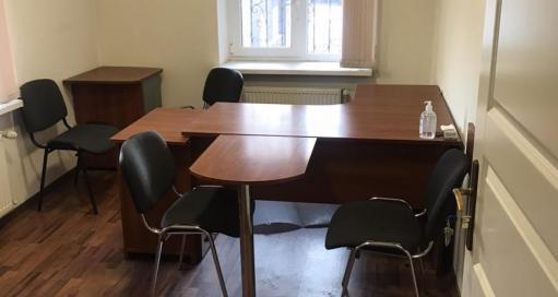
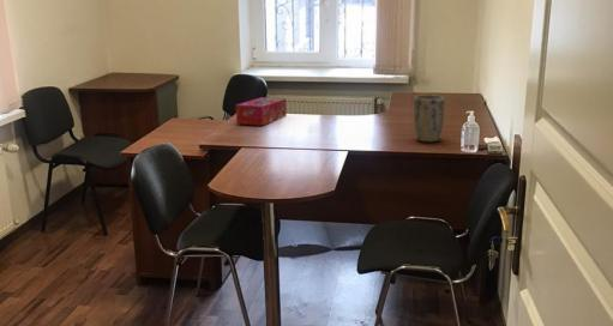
+ plant pot [413,93,445,143]
+ tissue box [235,96,288,127]
